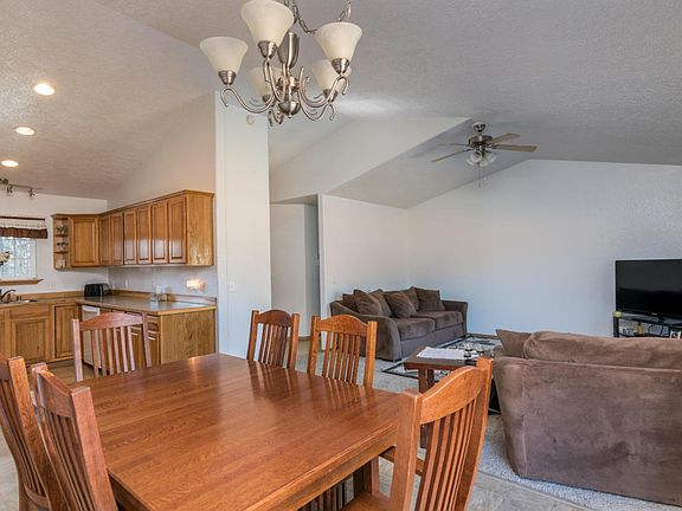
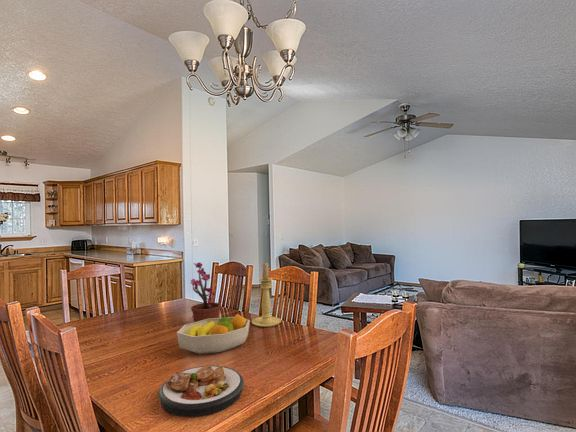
+ plate [157,363,245,418]
+ potted plant [190,261,222,323]
+ fruit bowl [176,313,251,355]
+ candle holder [251,261,282,328]
